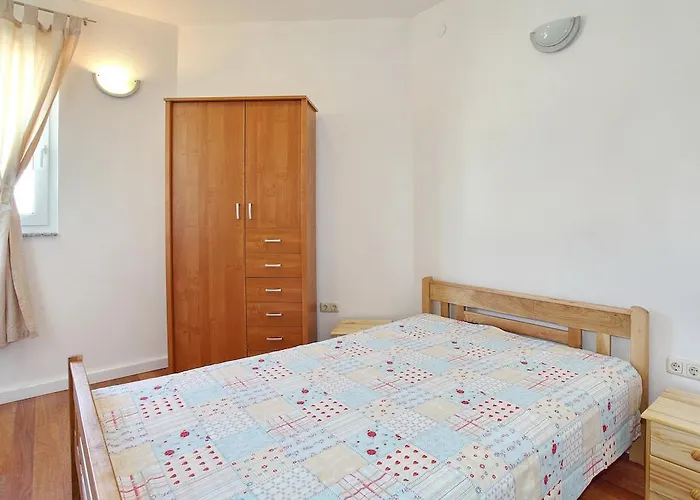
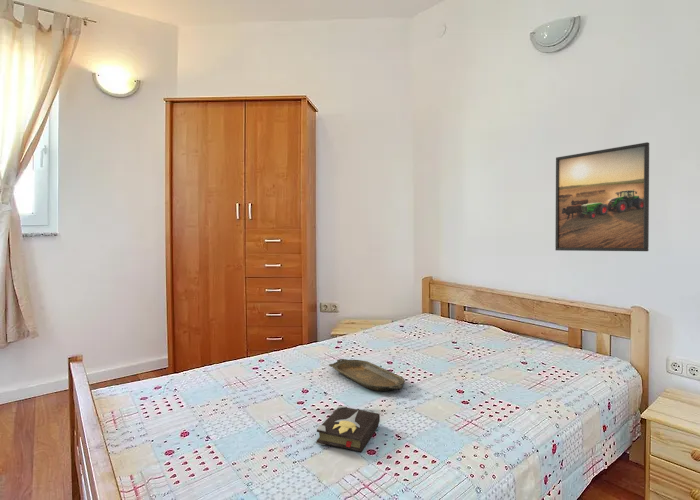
+ serving tray [328,358,406,392]
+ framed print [554,141,650,252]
+ hardback book [315,405,381,453]
